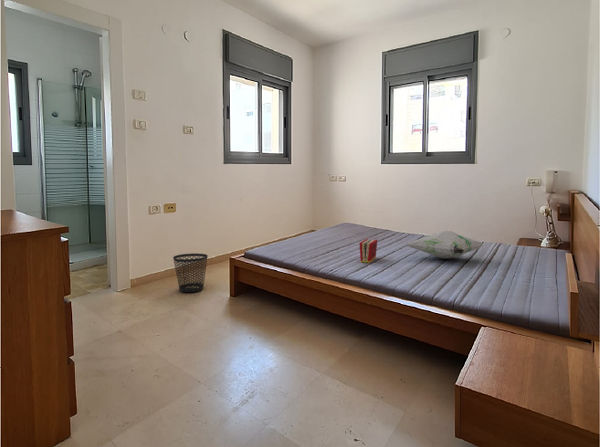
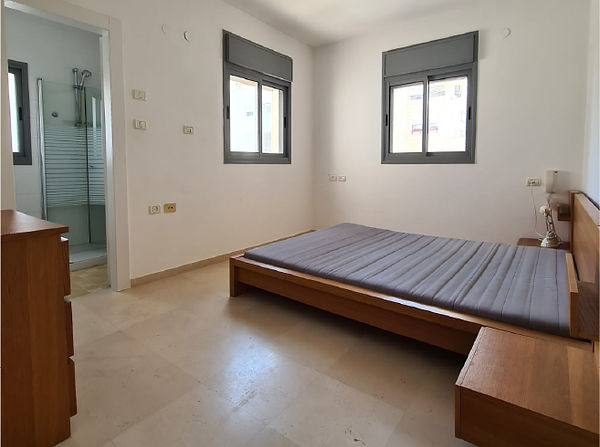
- decorative pillow [404,230,484,259]
- book [358,238,378,264]
- wastebasket [172,252,209,293]
